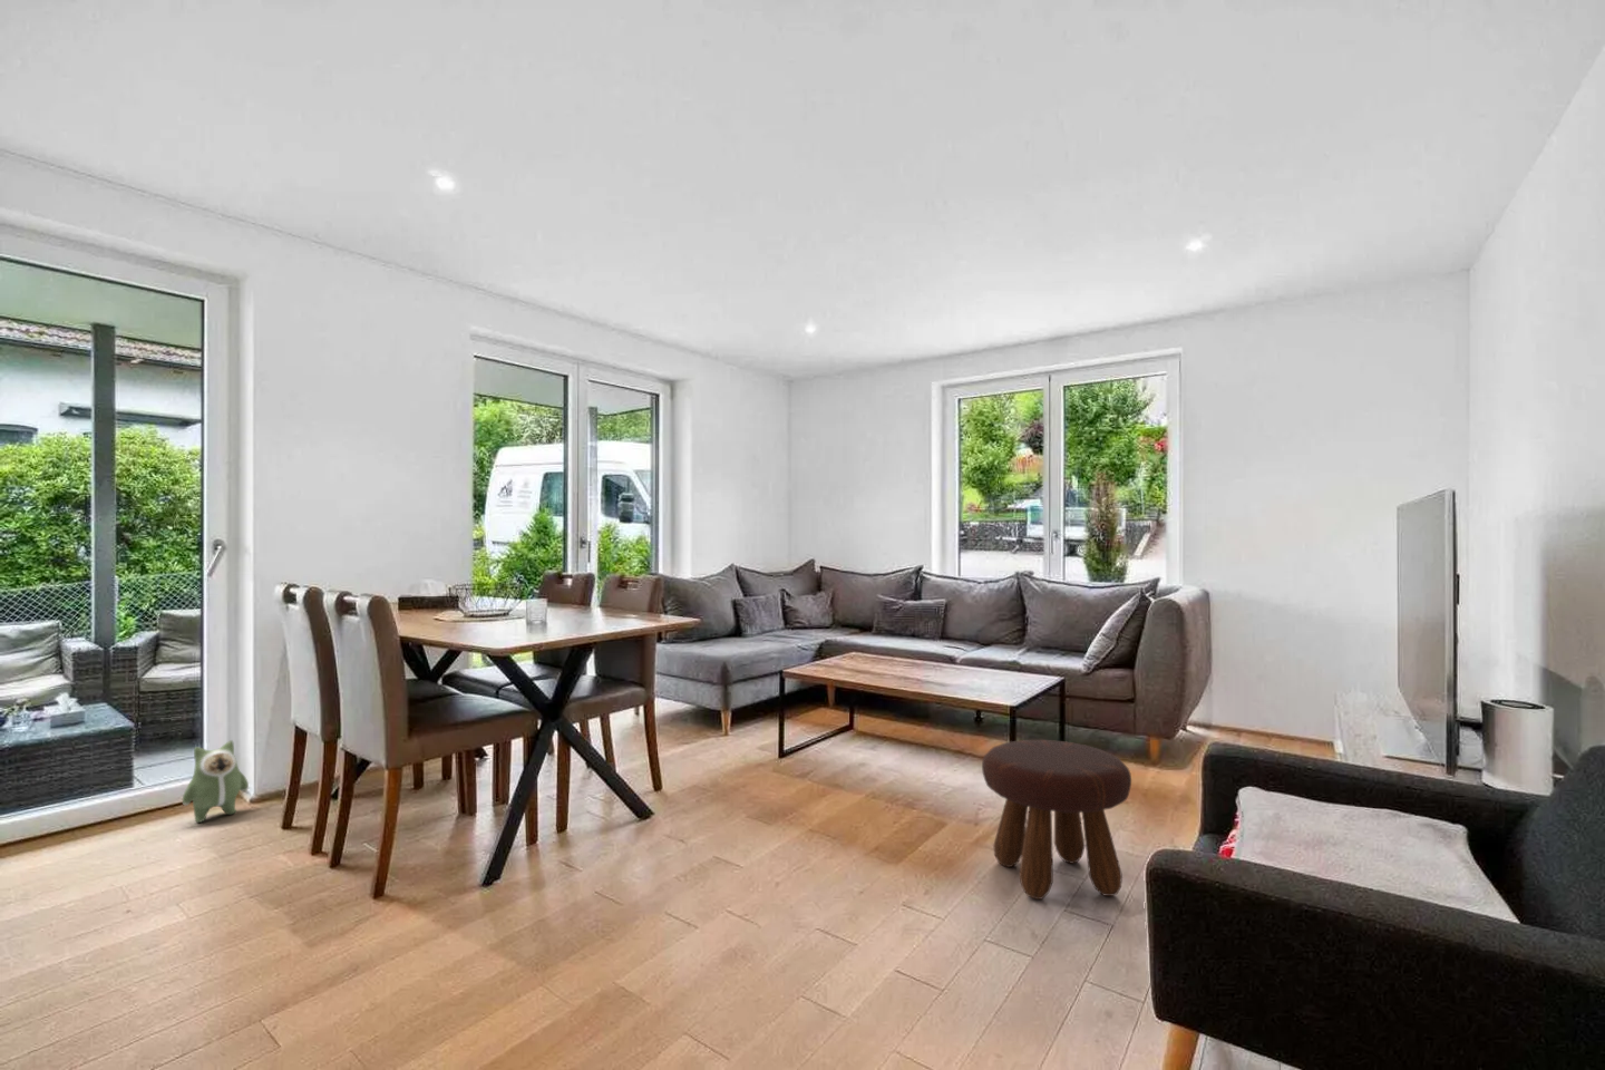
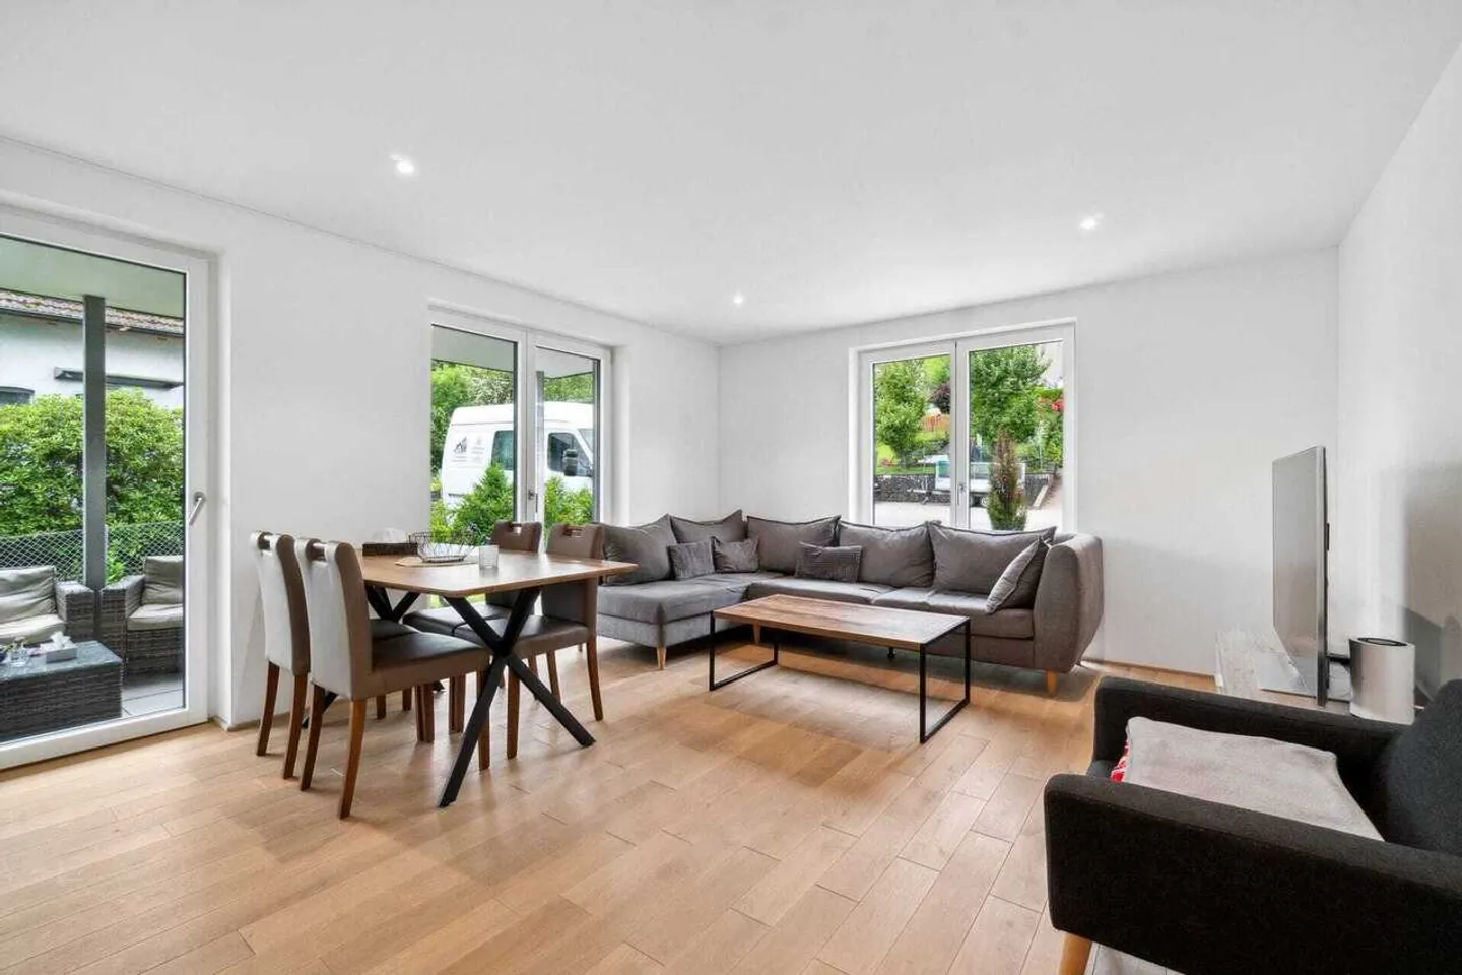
- footstool [980,739,1132,900]
- plush toy [182,739,250,824]
